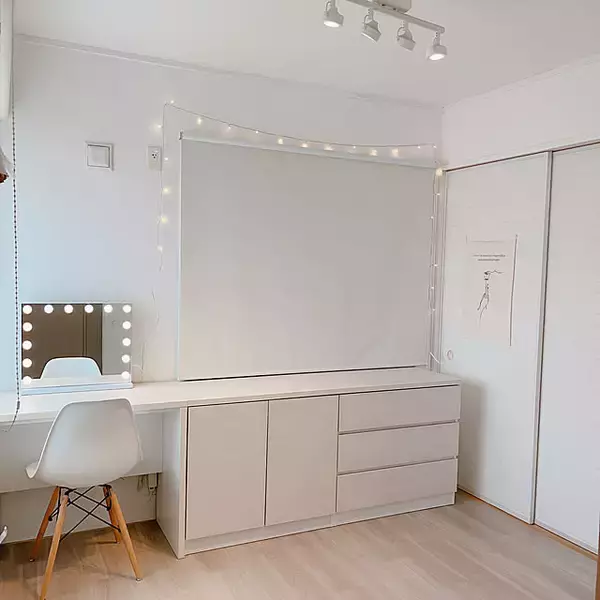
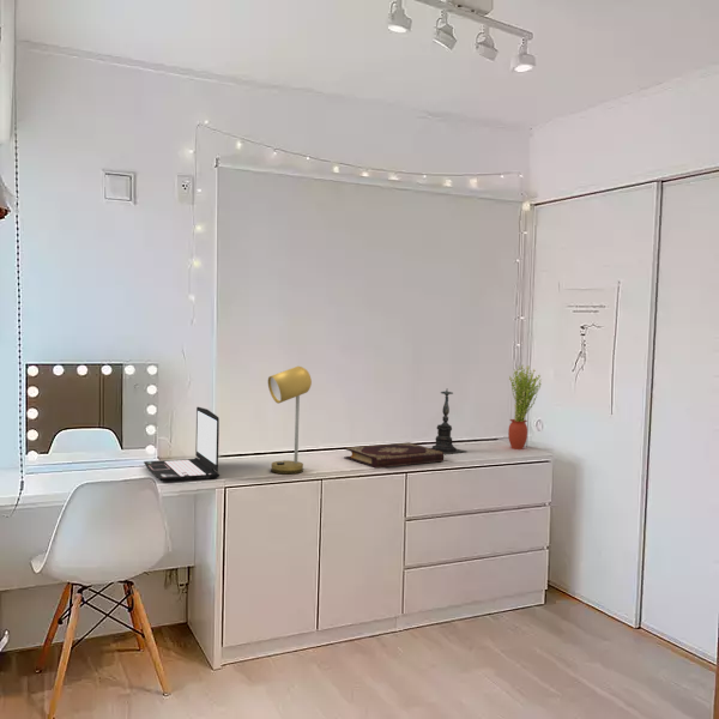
+ desk lamp [267,365,313,476]
+ book [343,441,445,470]
+ candle holder [430,389,469,455]
+ potted plant [507,364,543,451]
+ laptop [143,406,220,482]
